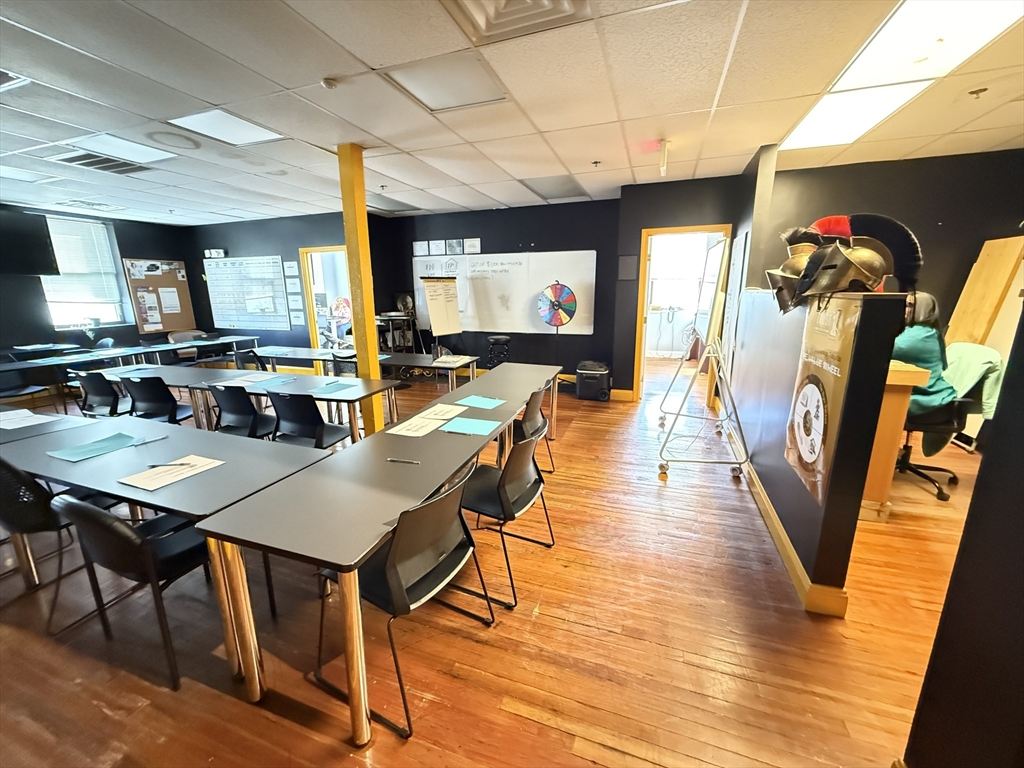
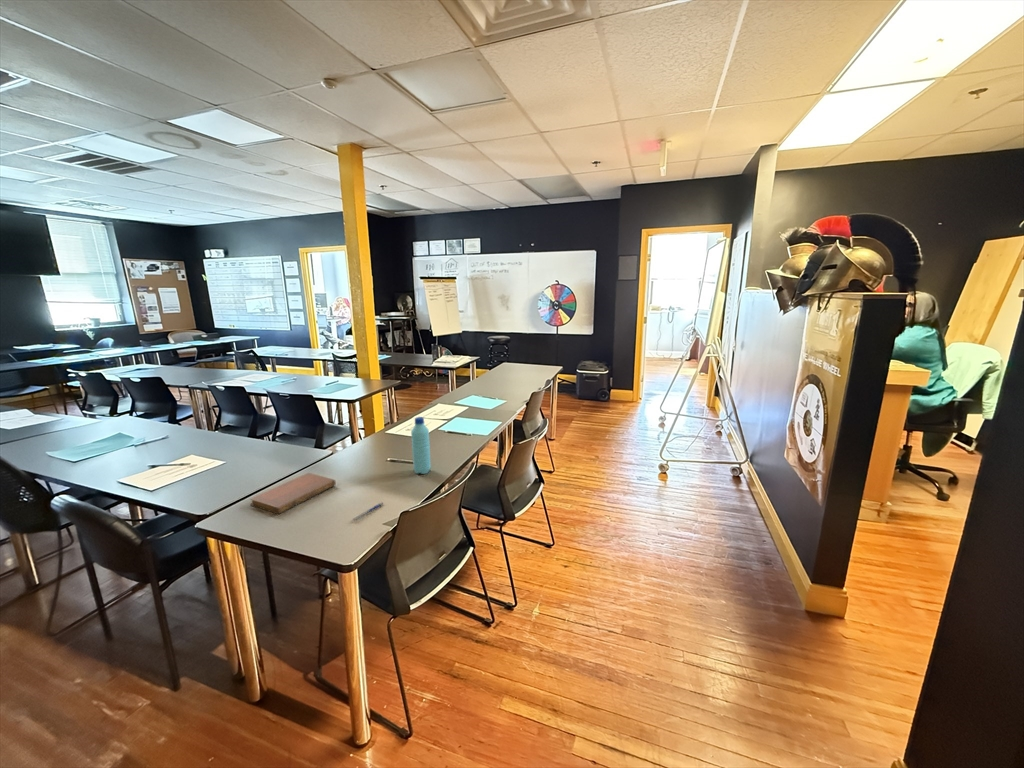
+ notebook [249,472,337,515]
+ water bottle [410,416,432,475]
+ pen [352,501,384,521]
